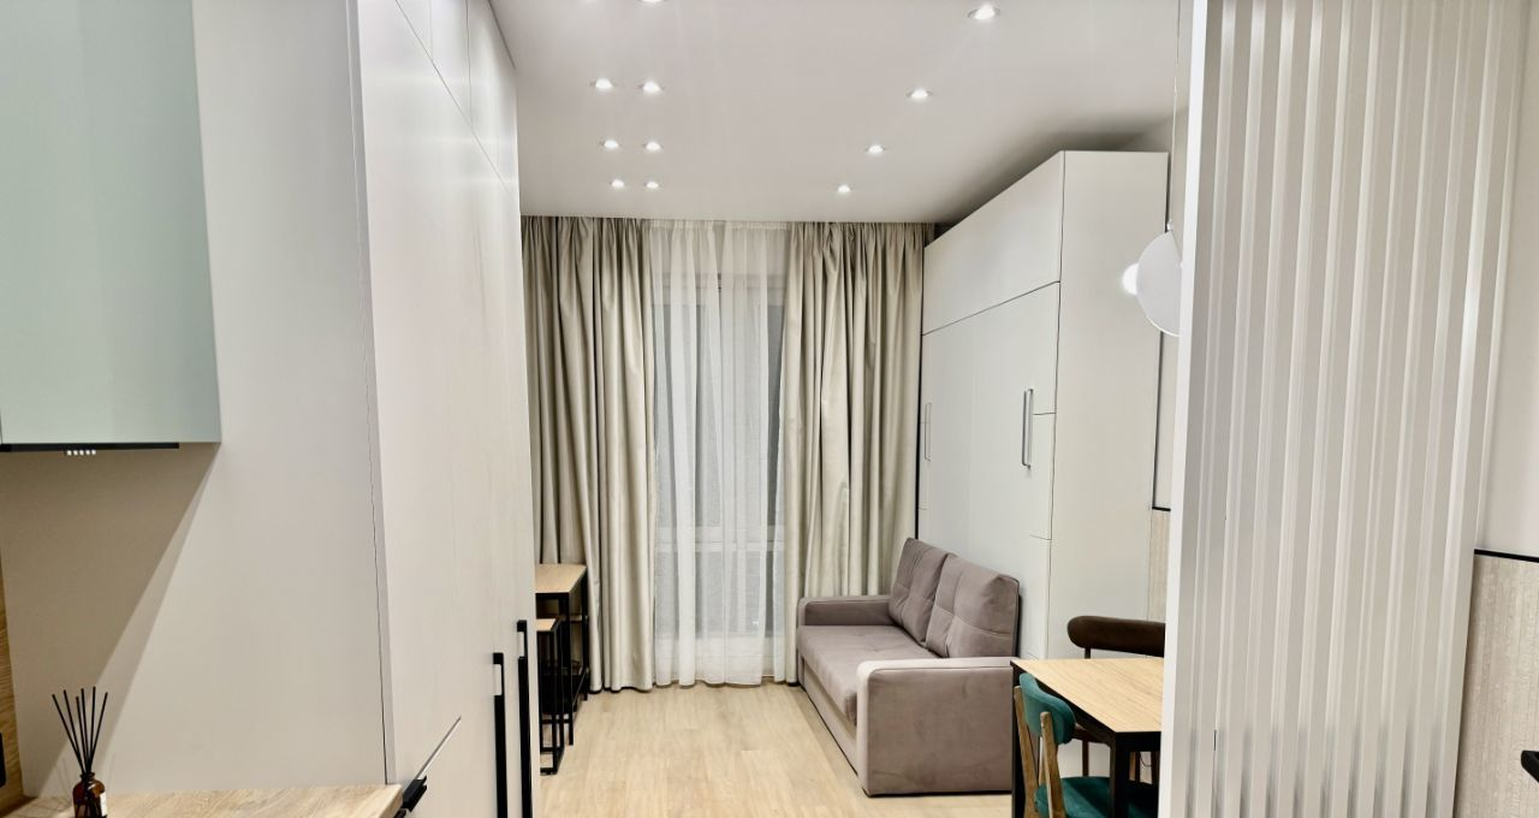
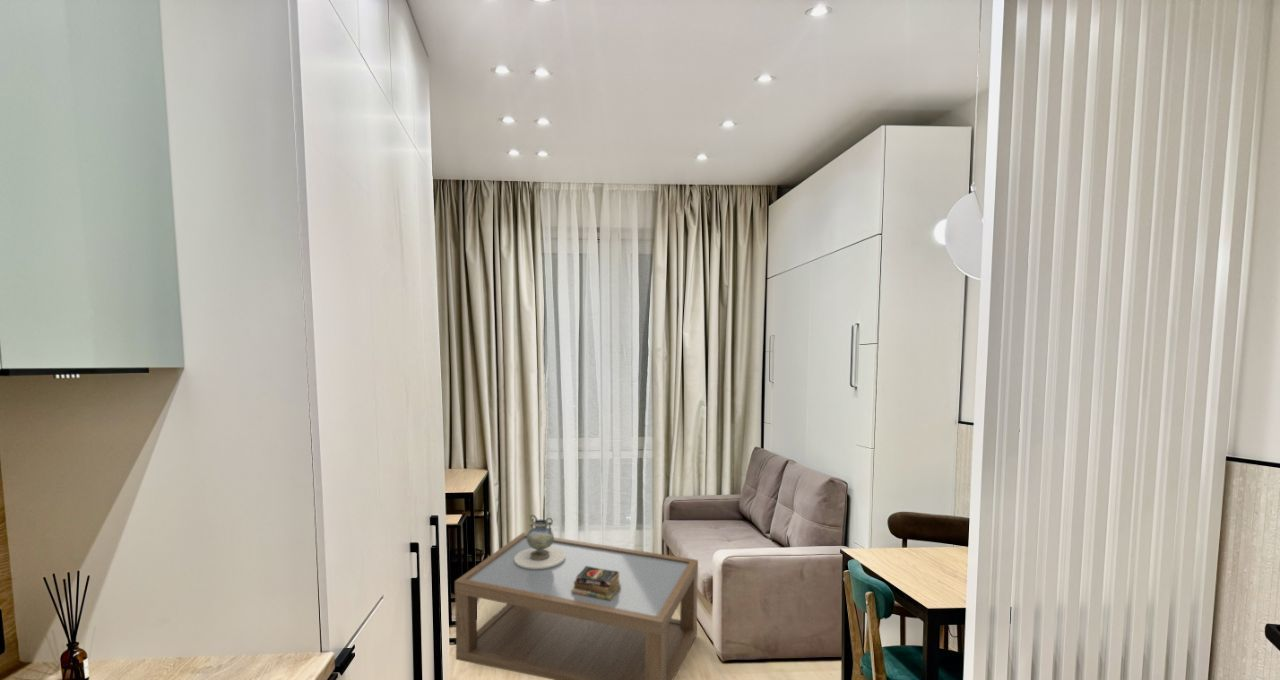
+ coffee table [454,532,699,680]
+ decorative vase [514,514,565,569]
+ books [571,566,621,600]
